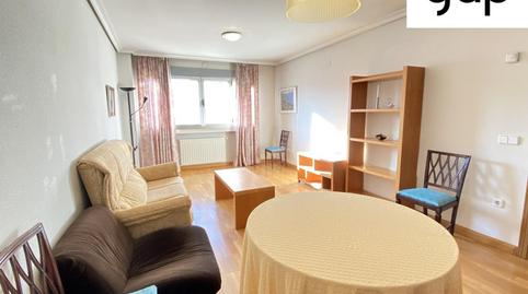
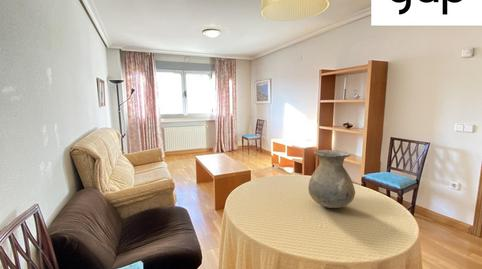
+ vase [307,149,356,209]
